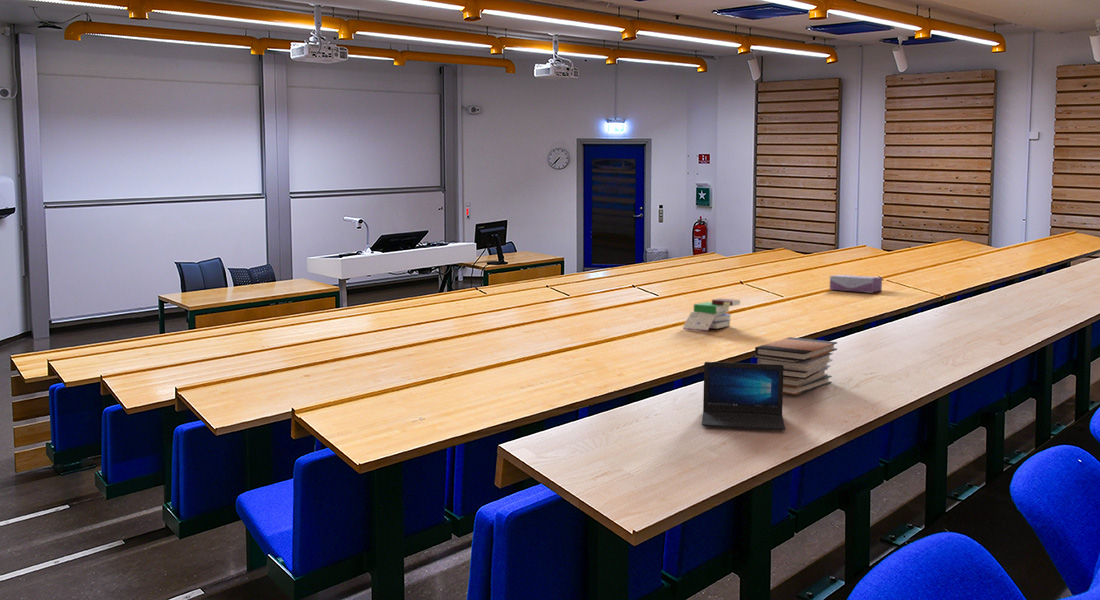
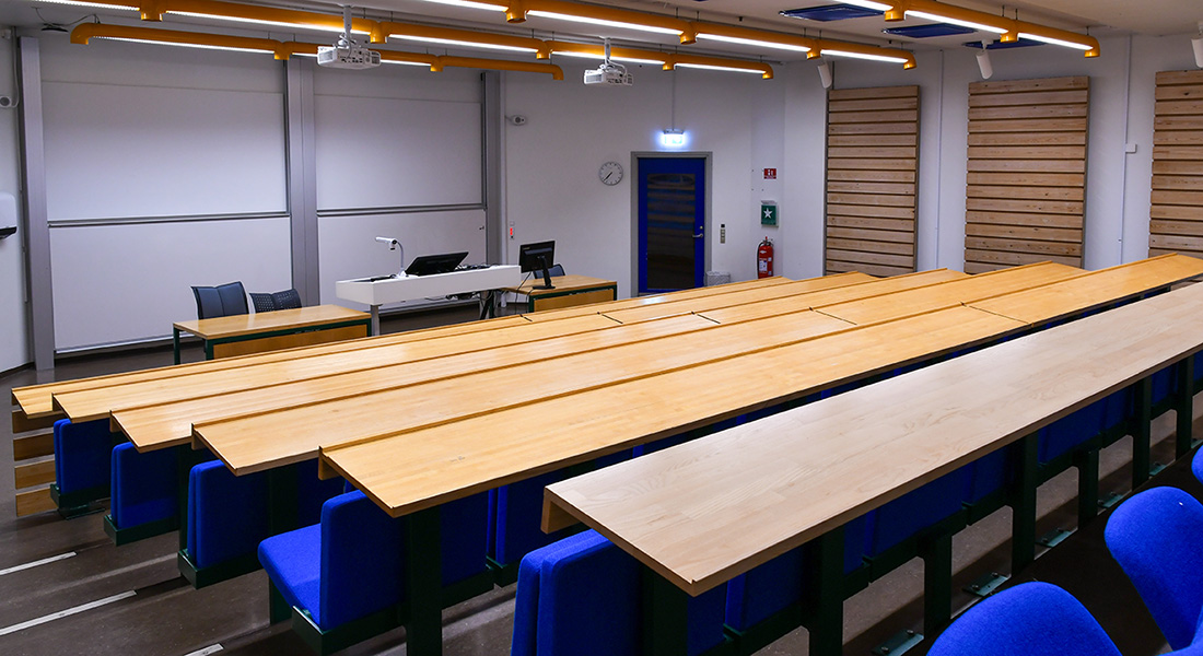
- book [682,297,741,332]
- laptop [701,361,786,431]
- tissue box [829,274,883,293]
- book stack [752,336,838,396]
